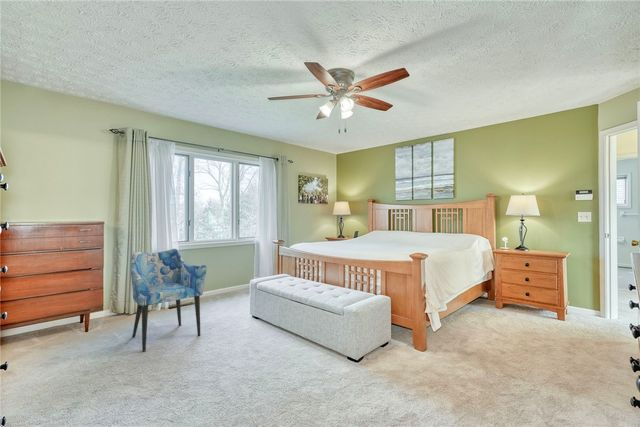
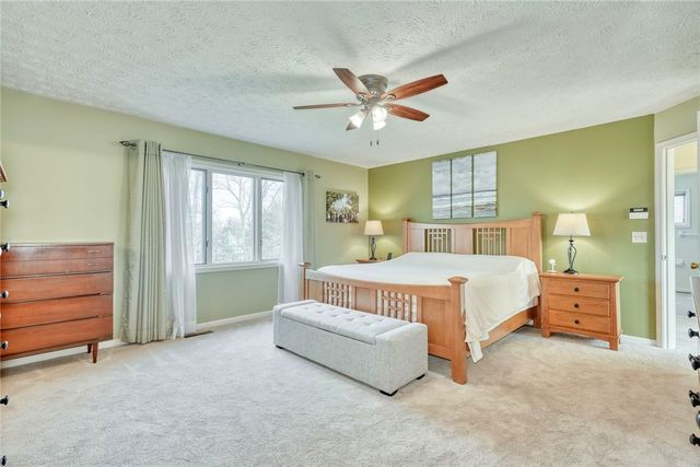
- armchair [129,248,208,353]
